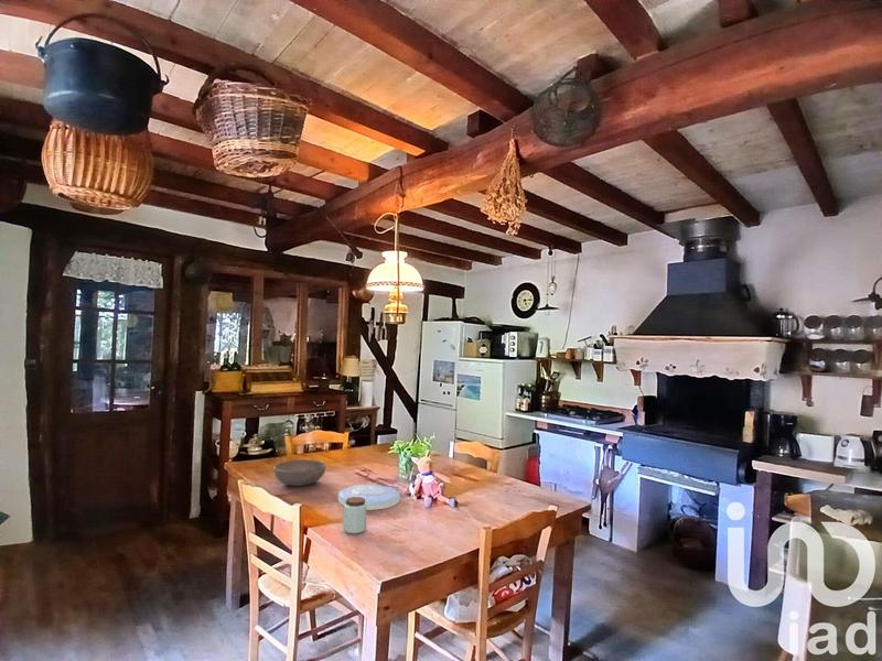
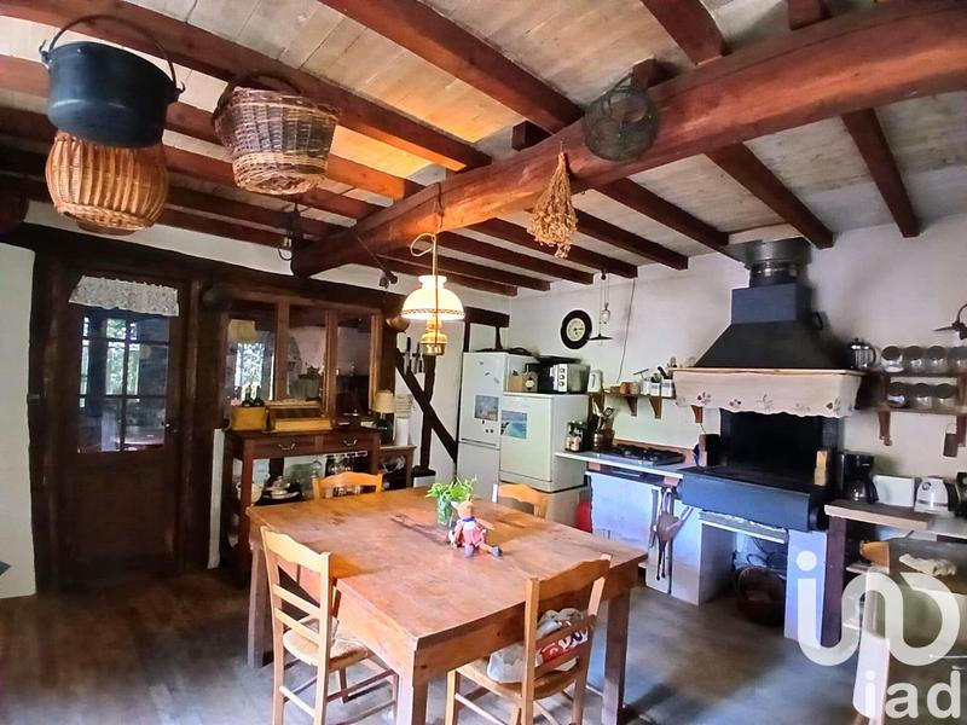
- peanut butter [342,497,367,535]
- plate [337,484,401,511]
- bowl [272,458,327,487]
